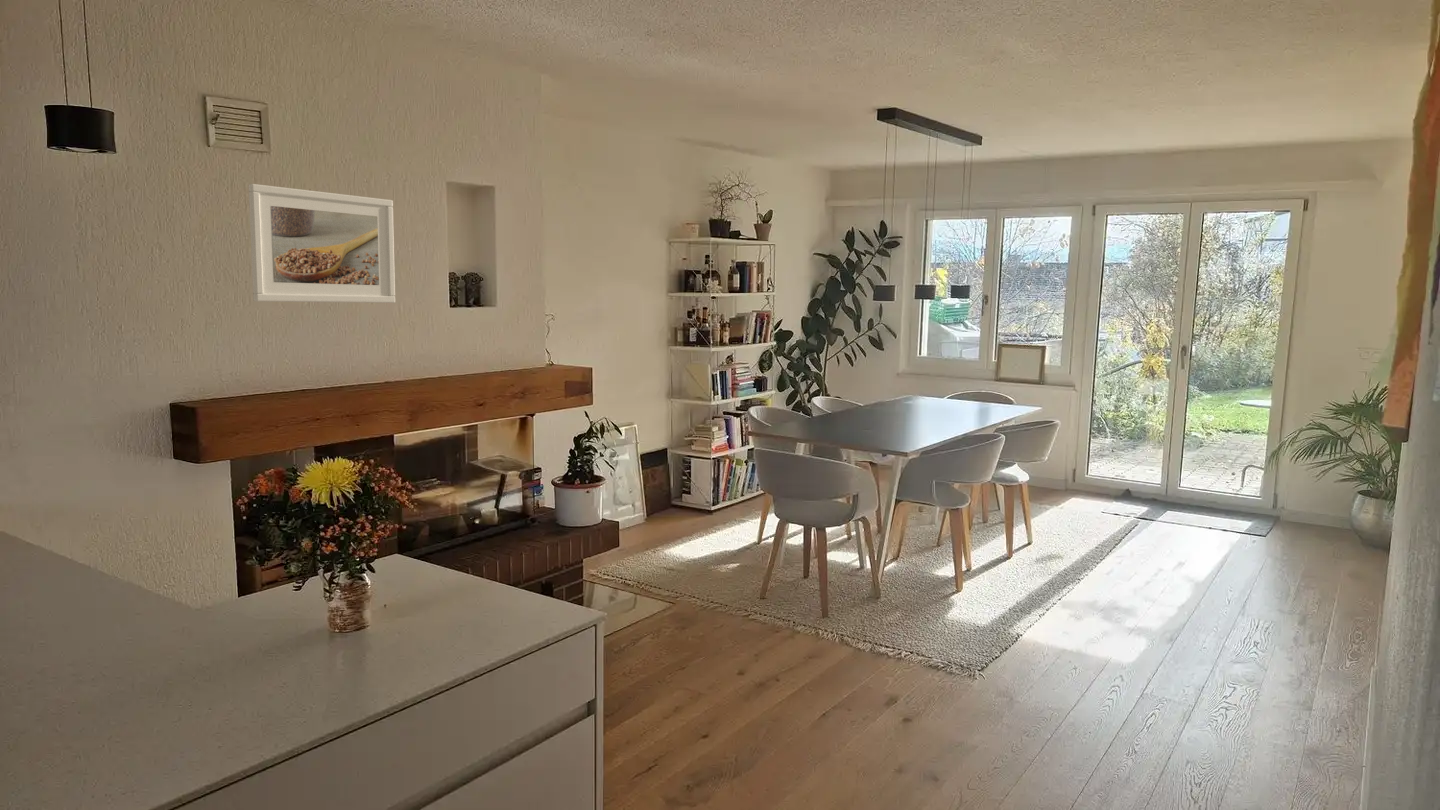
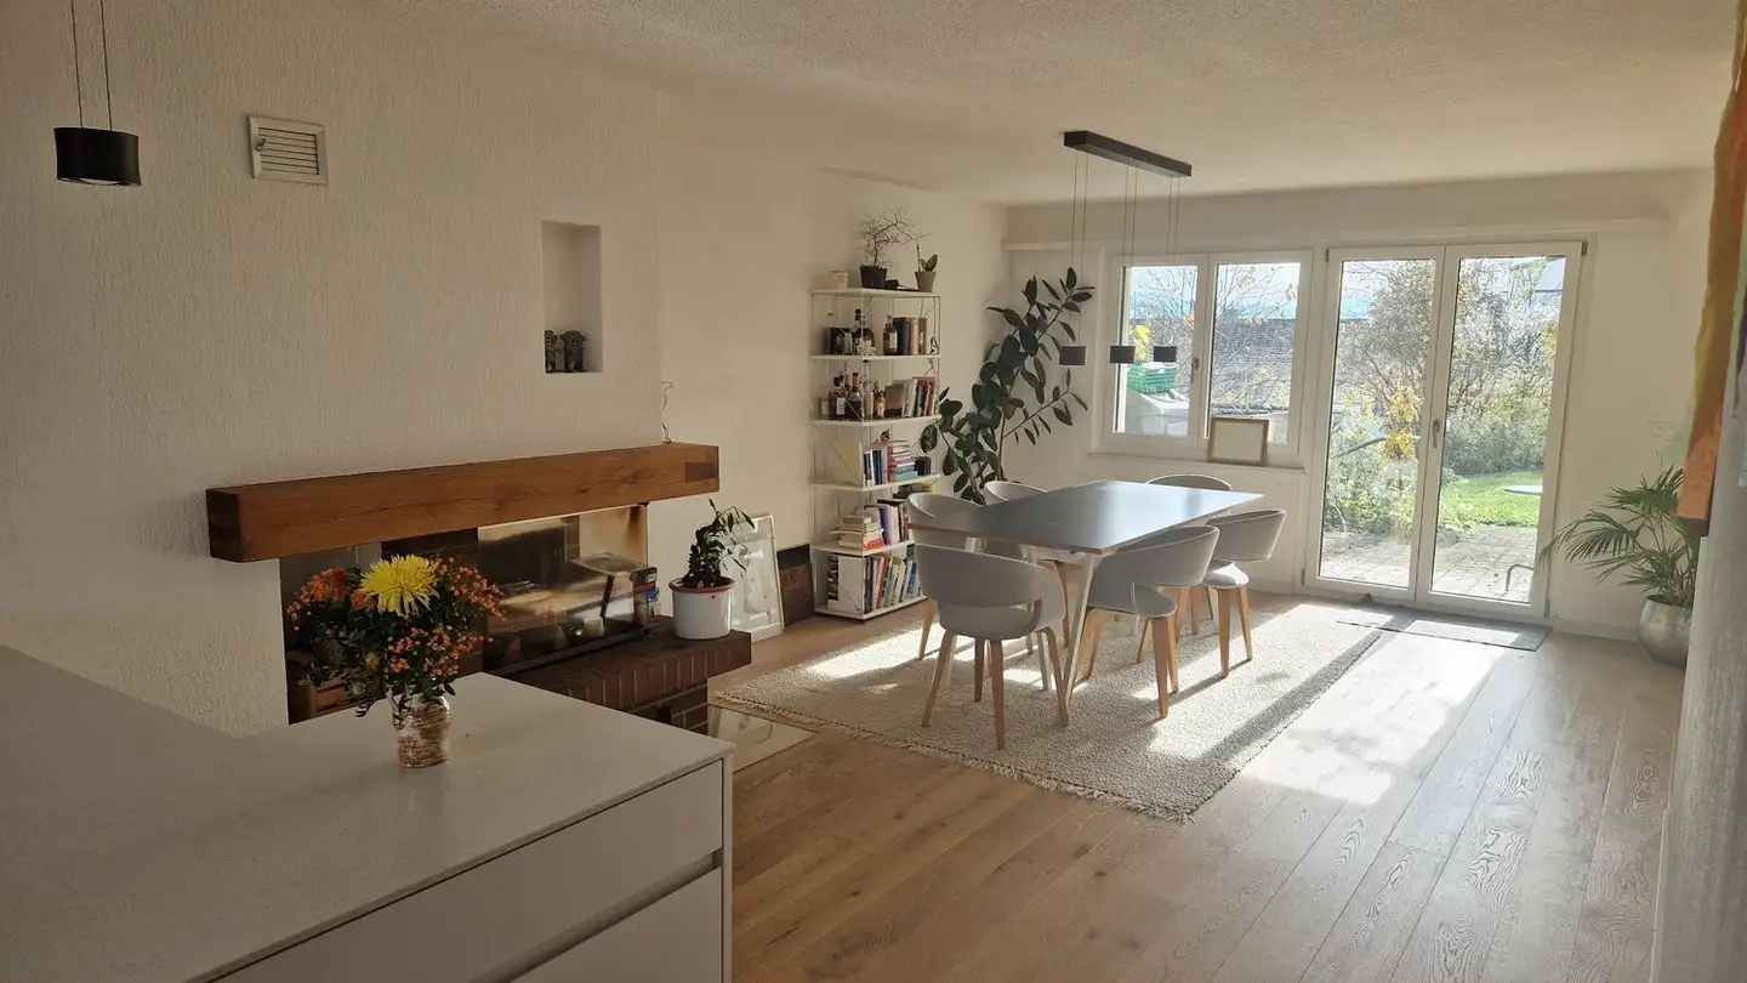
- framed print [248,183,396,304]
